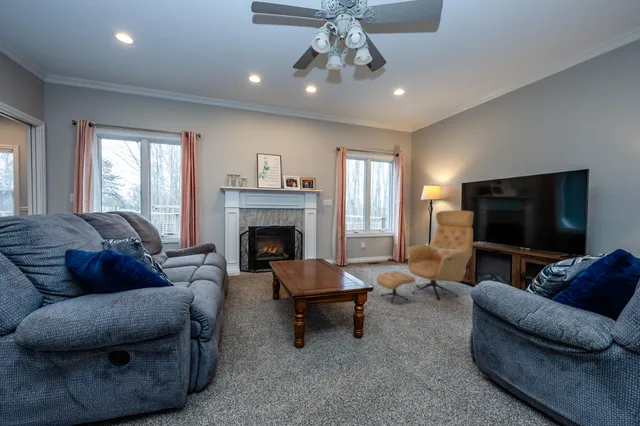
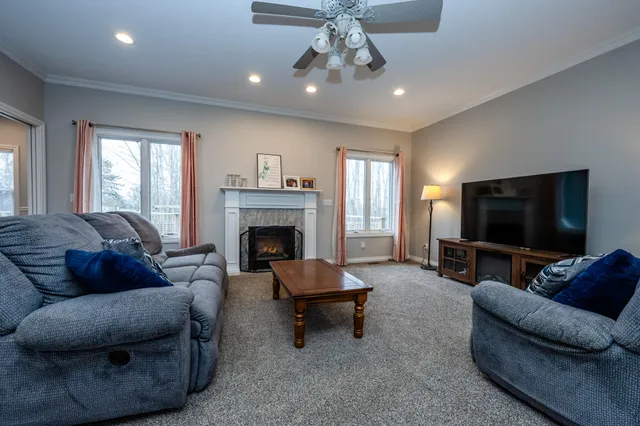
- lounge chair [376,210,475,304]
